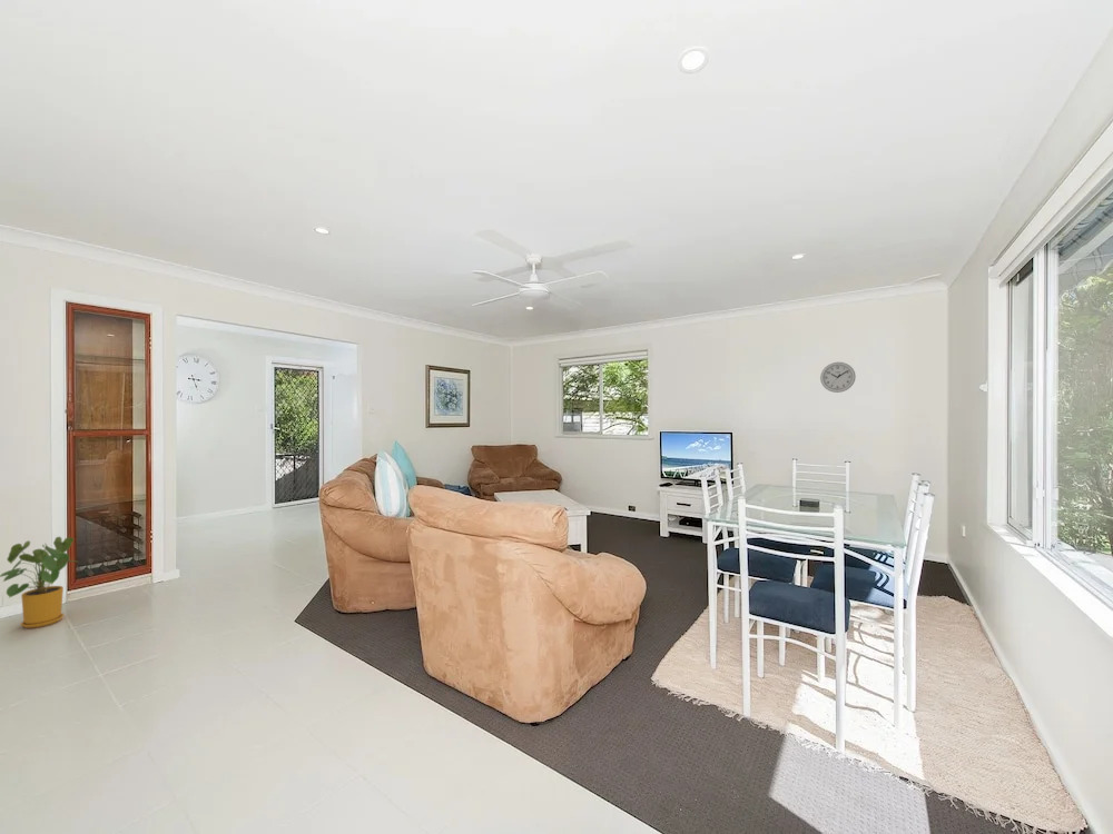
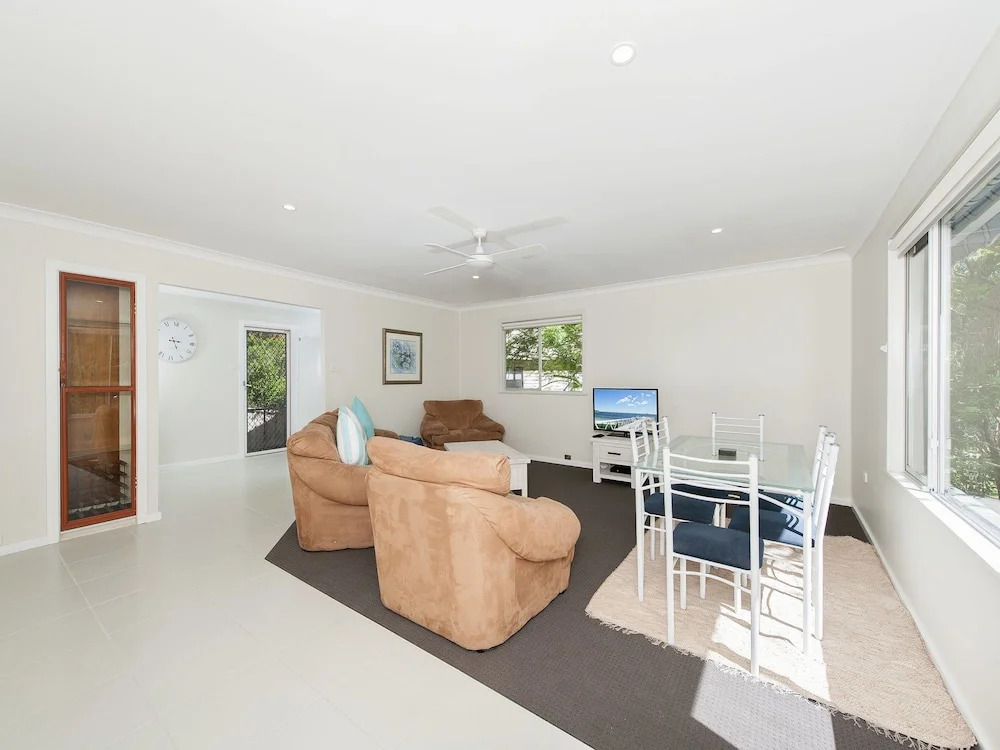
- wall clock [819,361,857,394]
- house plant [0,536,78,629]
